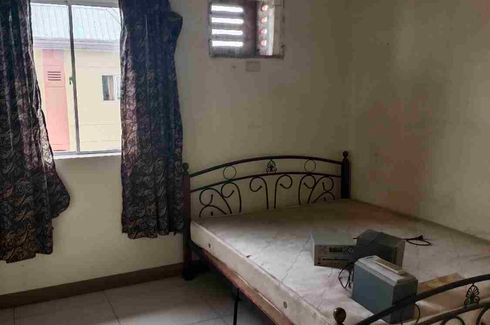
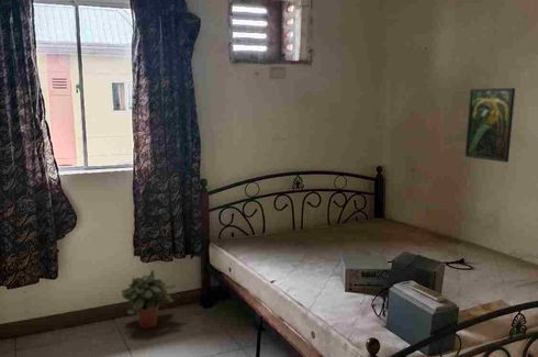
+ potted plant [121,268,177,330]
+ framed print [464,87,516,164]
